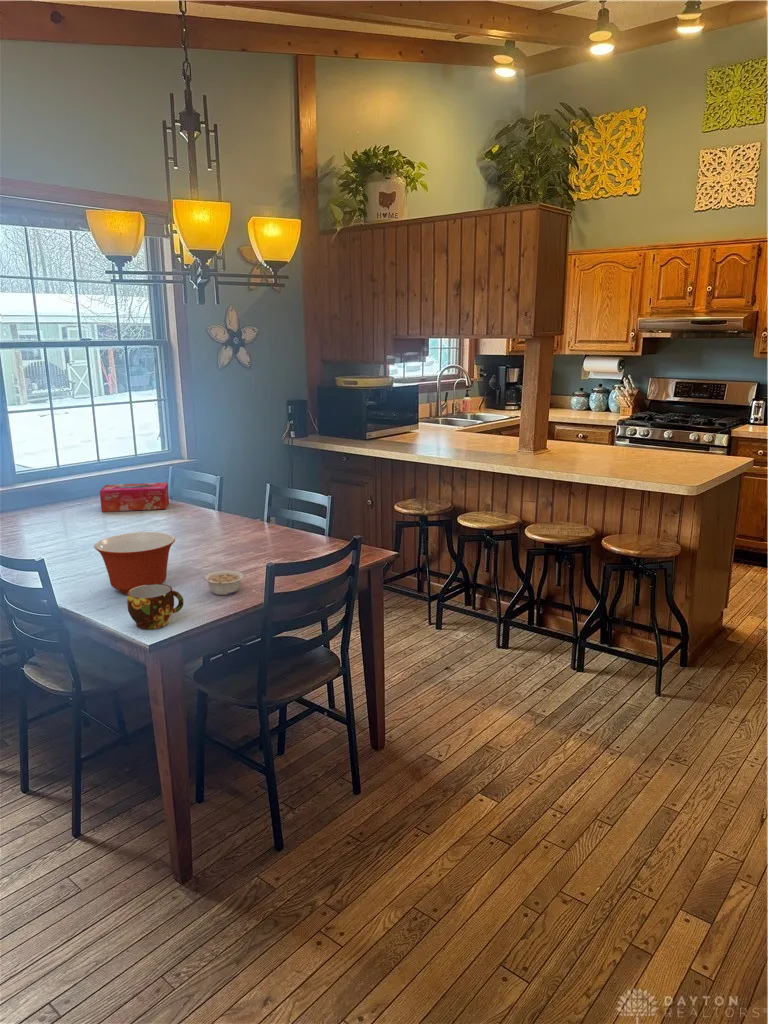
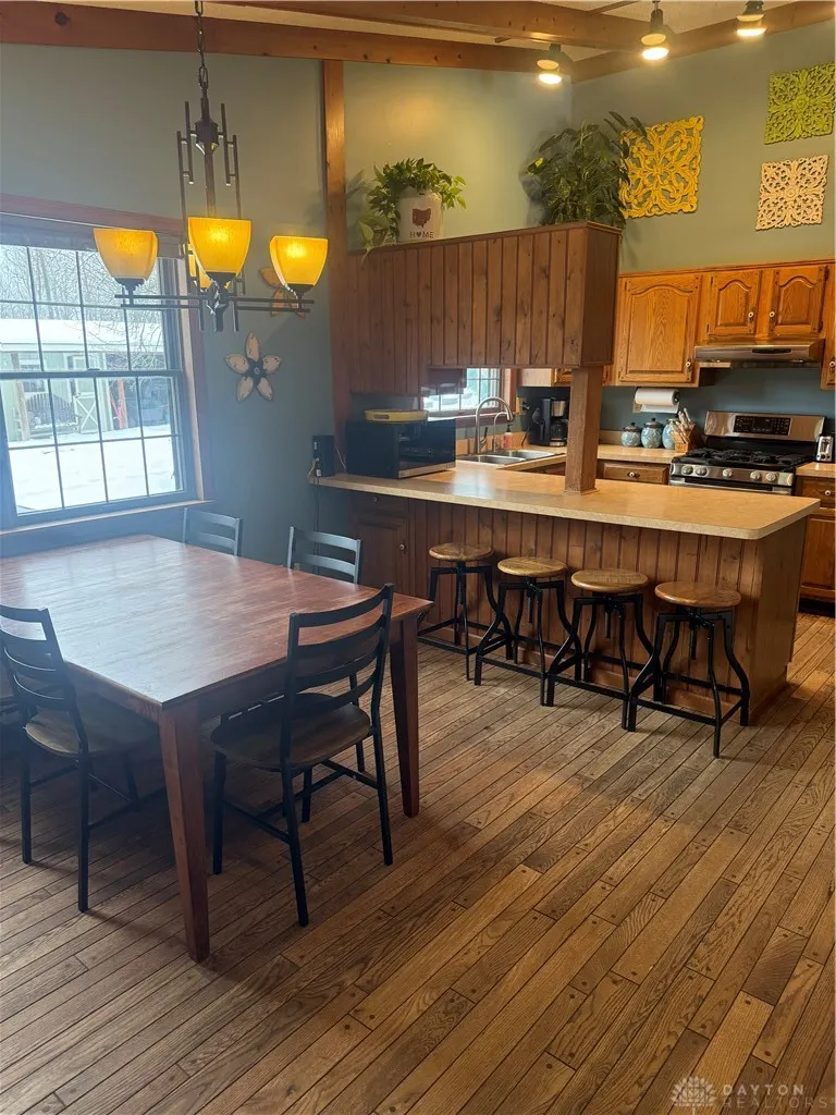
- tissue box [99,481,170,513]
- legume [203,569,245,596]
- cup [126,583,185,630]
- mixing bowl [93,531,176,595]
